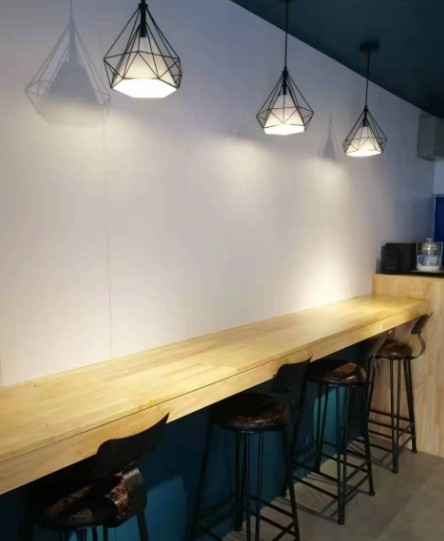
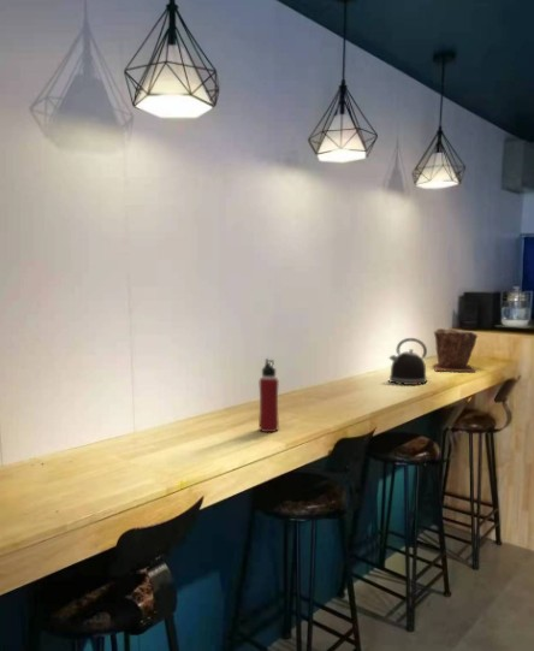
+ plant pot [432,327,479,373]
+ kettle [387,337,429,386]
+ water bottle [257,357,280,433]
